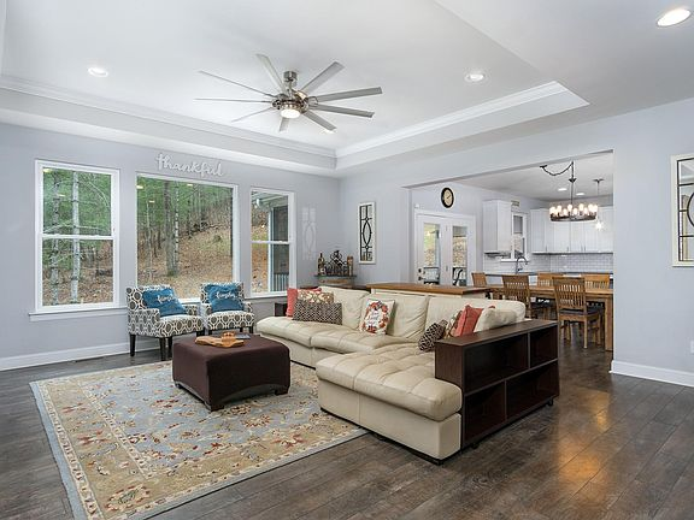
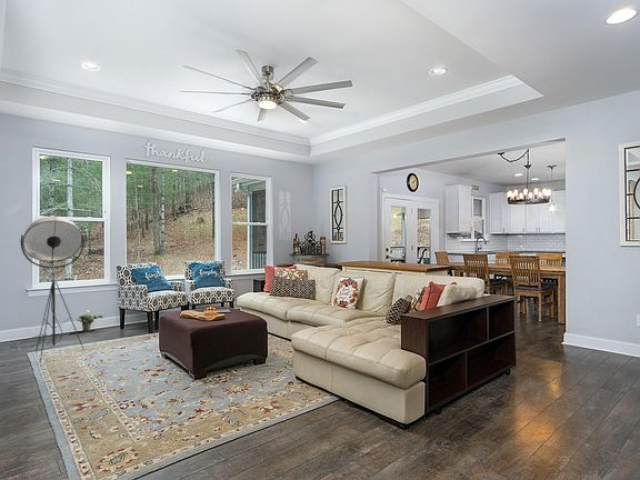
+ potted plant [76,309,104,332]
+ floor lamp [9,216,86,363]
